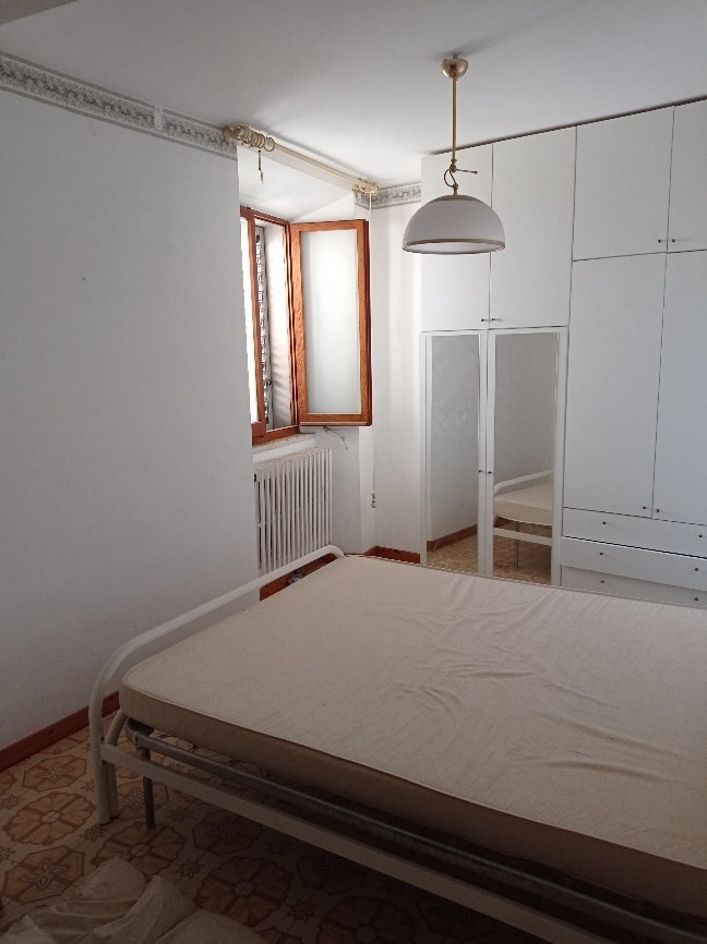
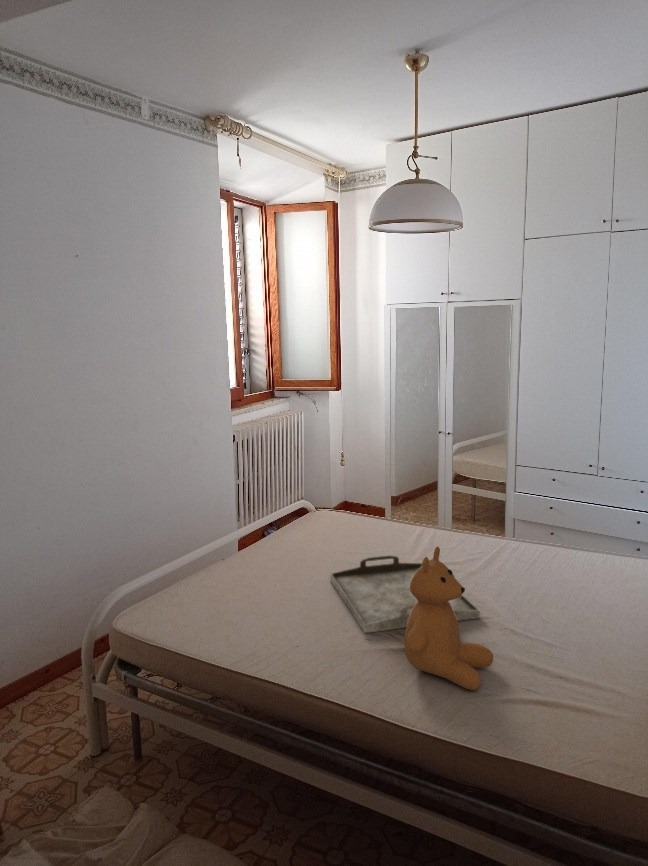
+ serving tray [329,554,481,634]
+ teddy bear [404,546,494,691]
